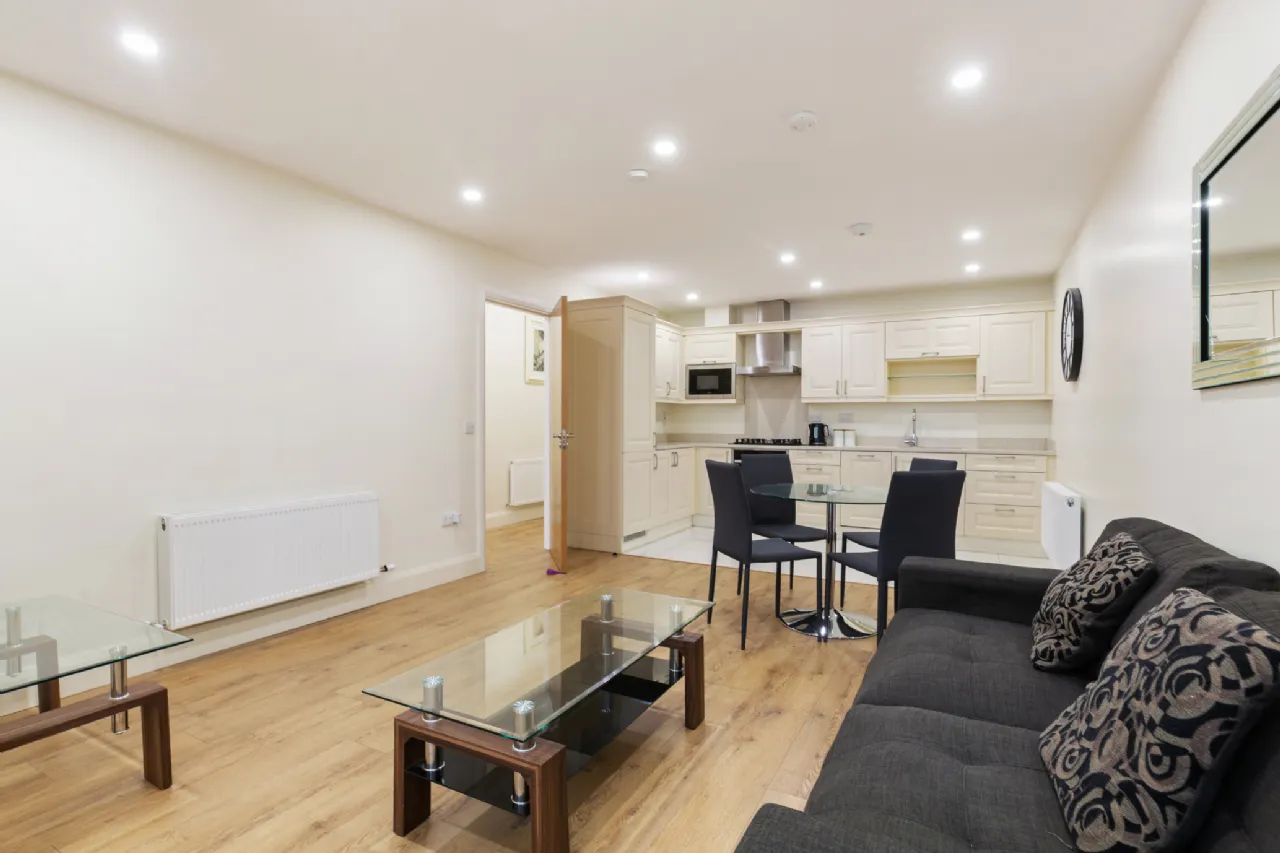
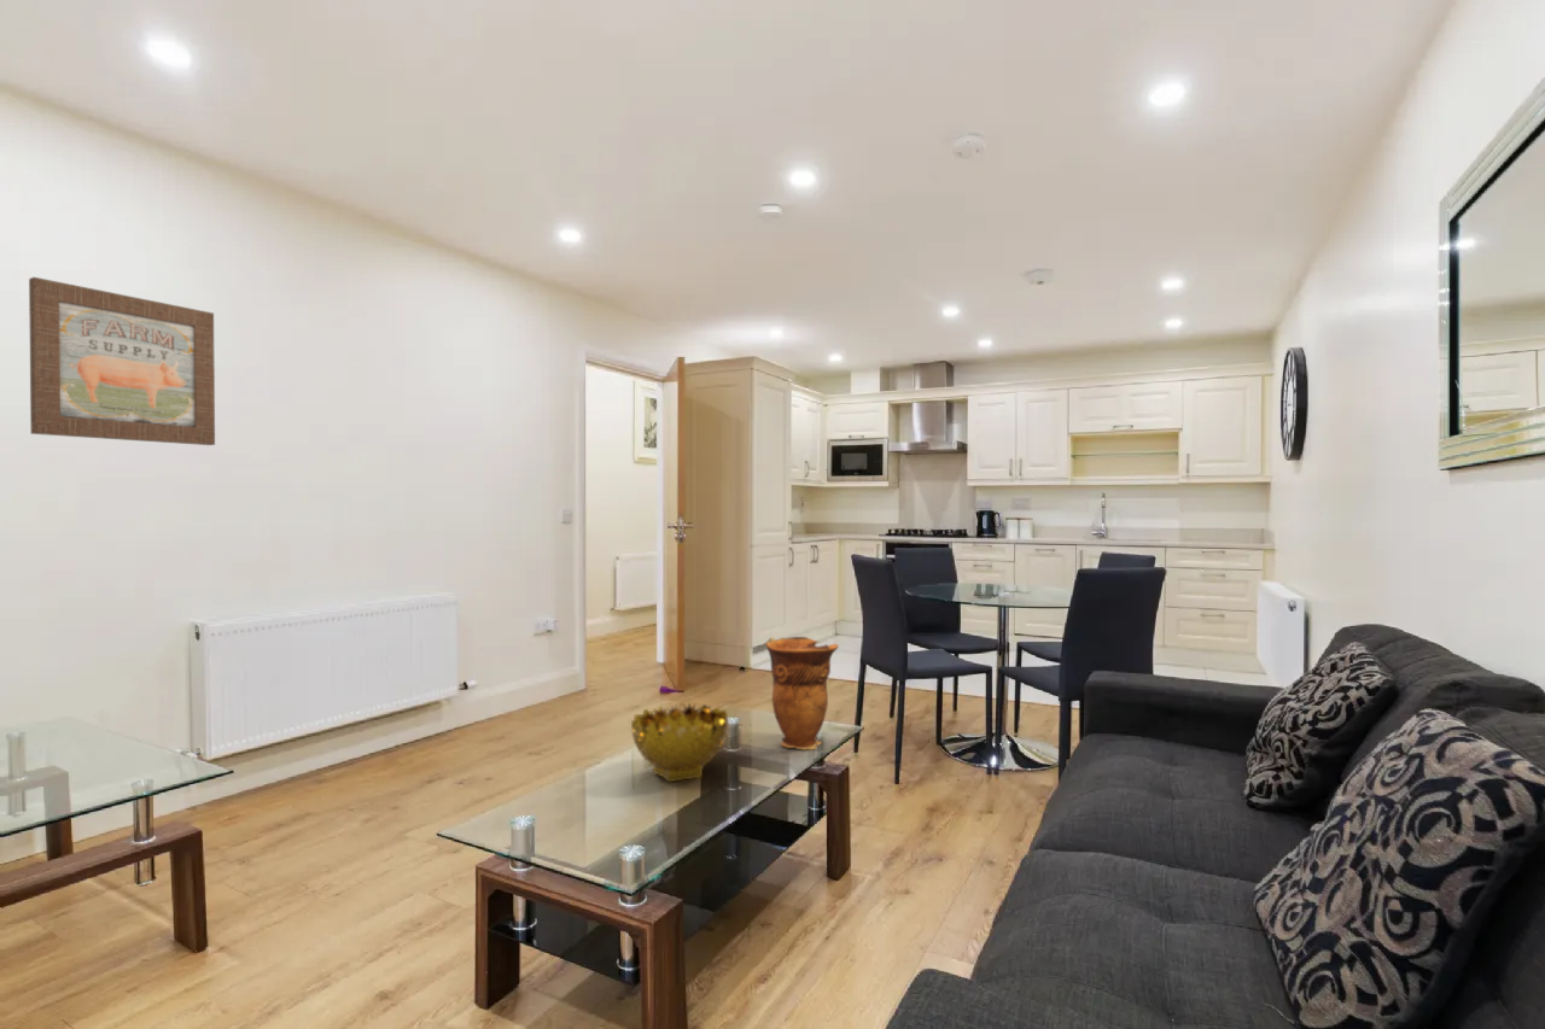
+ wall art [28,276,216,446]
+ decorative bowl [630,701,729,783]
+ decorative vase [765,636,840,750]
